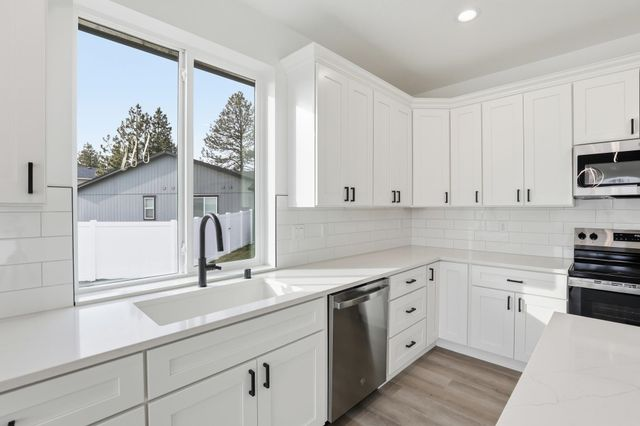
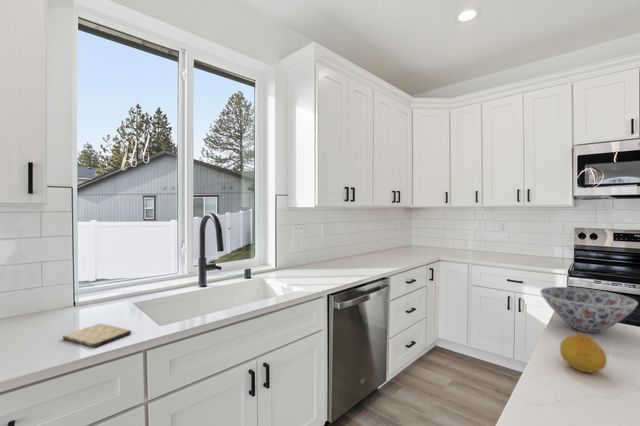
+ bowl [539,286,639,334]
+ cutting board [62,323,132,348]
+ fruit [559,332,608,373]
